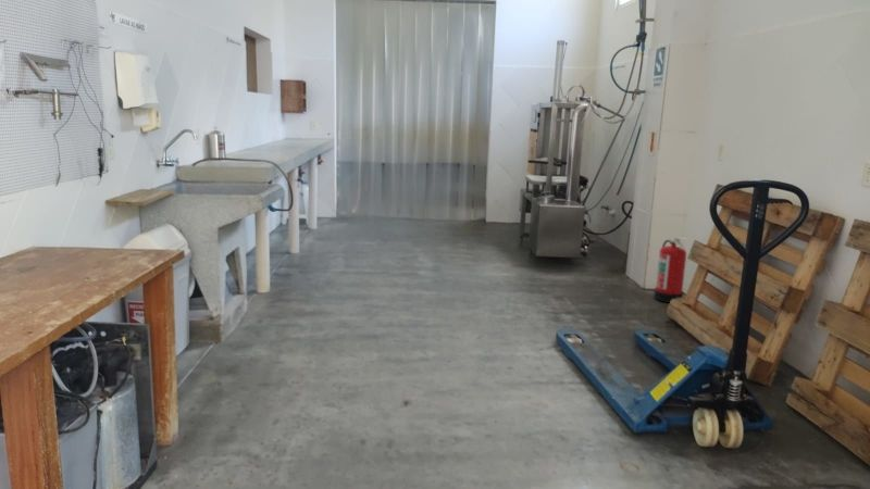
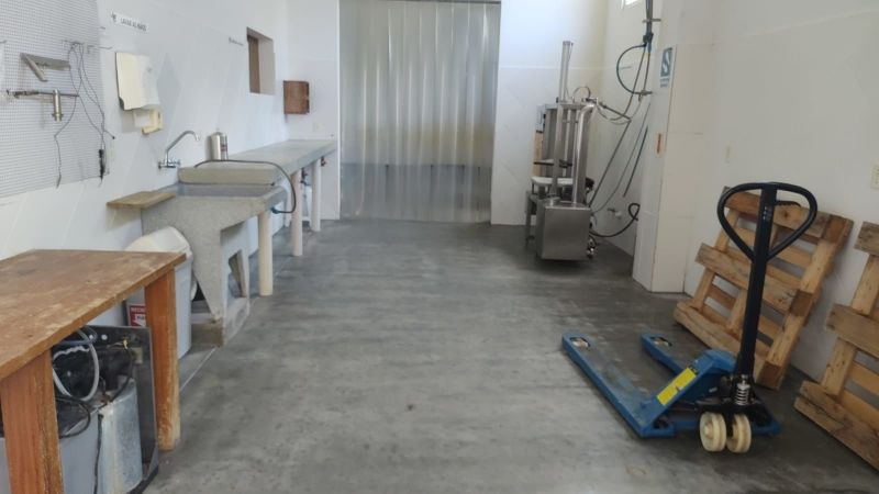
- fire extinguisher [652,236,687,304]
